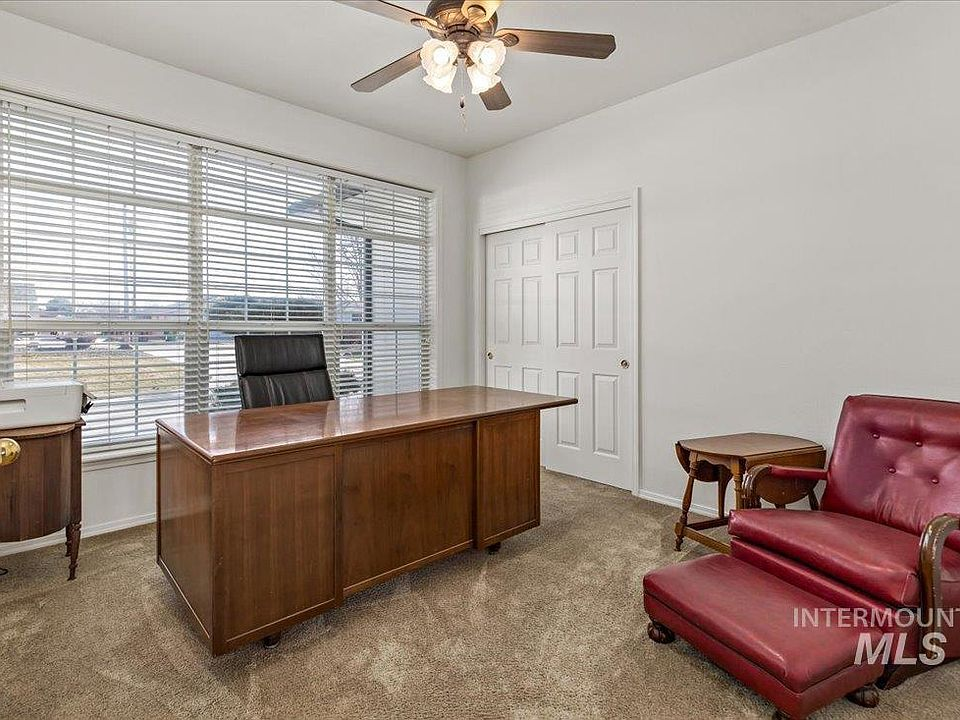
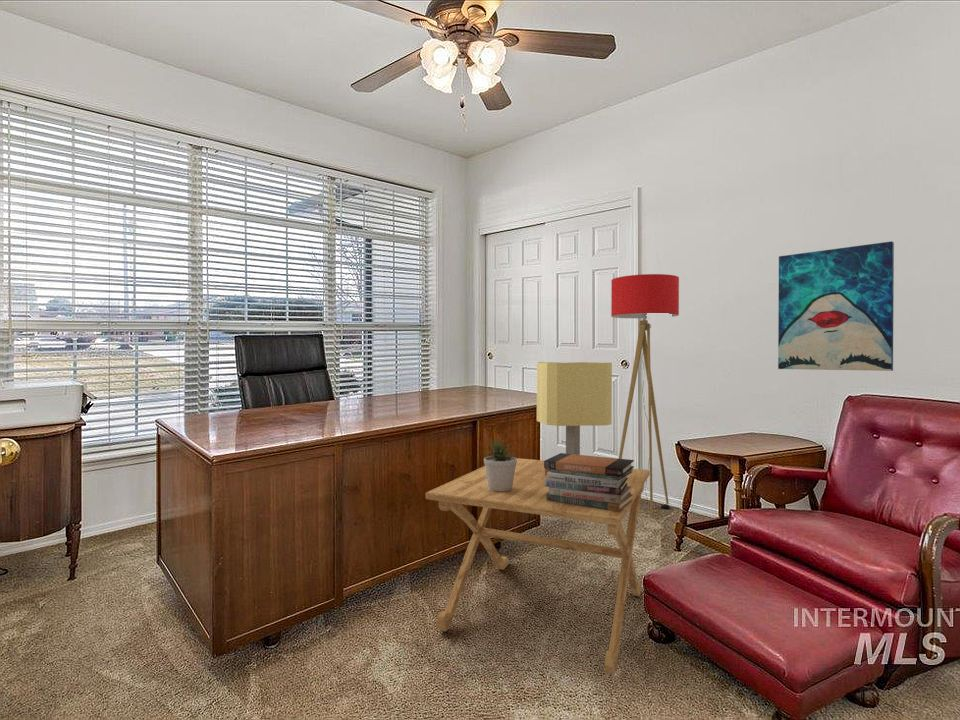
+ floor lamp [610,273,680,519]
+ side table [425,457,650,676]
+ table lamp [536,361,613,475]
+ potted plant [482,435,517,492]
+ wall art [777,240,895,372]
+ book stack [543,452,635,512]
